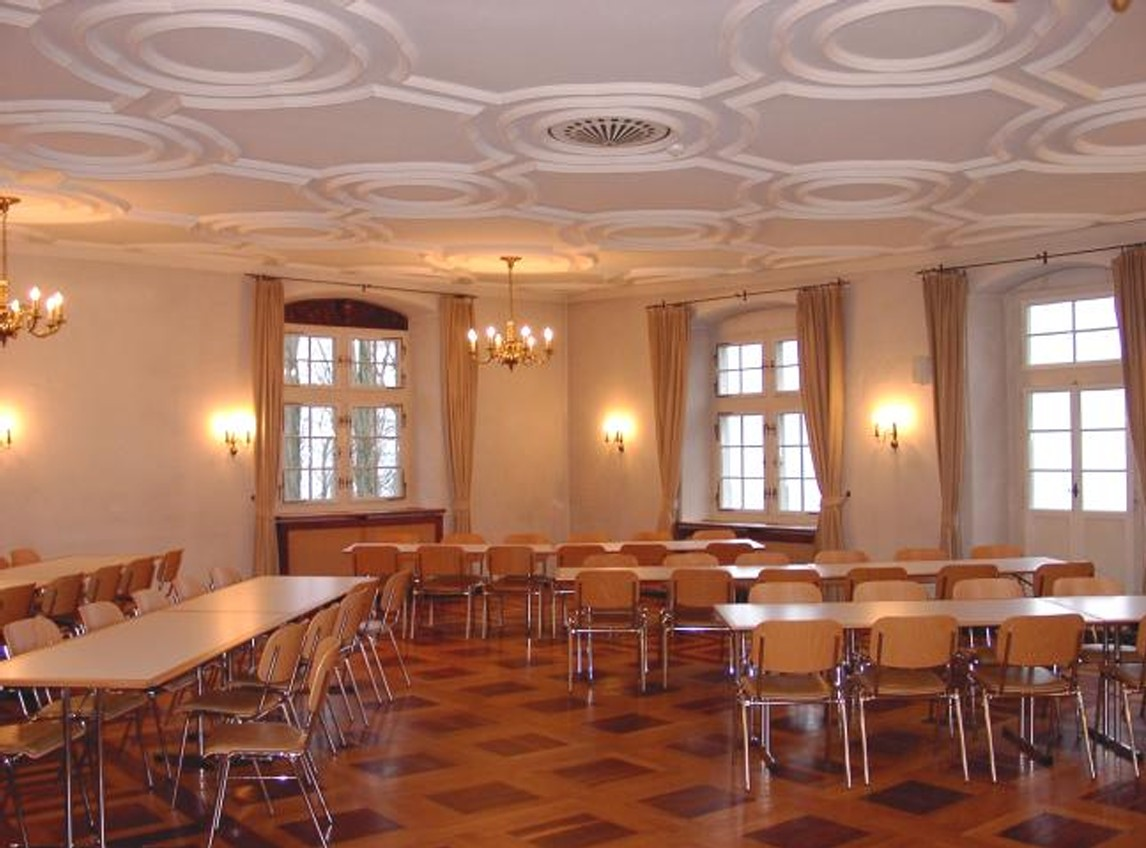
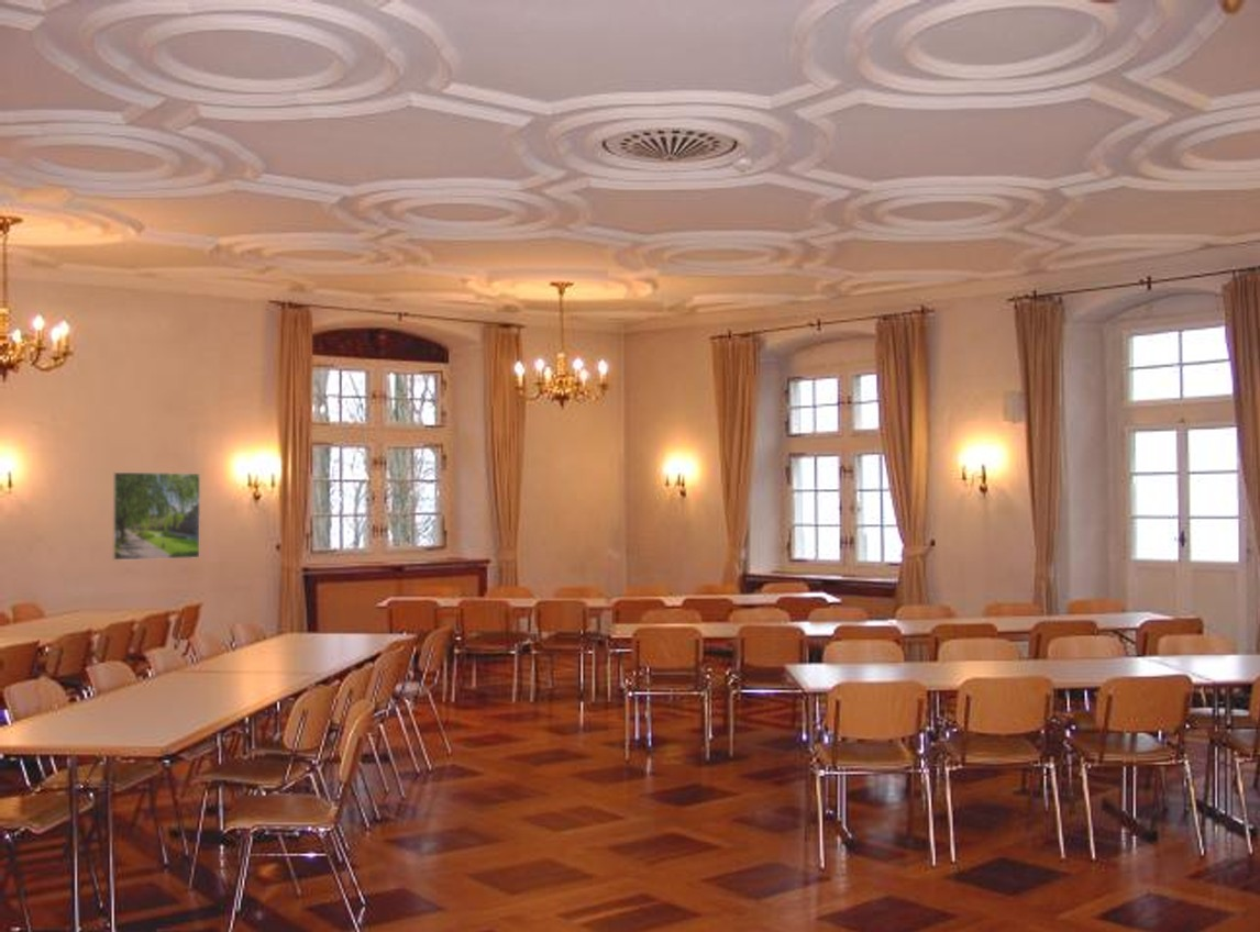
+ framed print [112,471,201,561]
